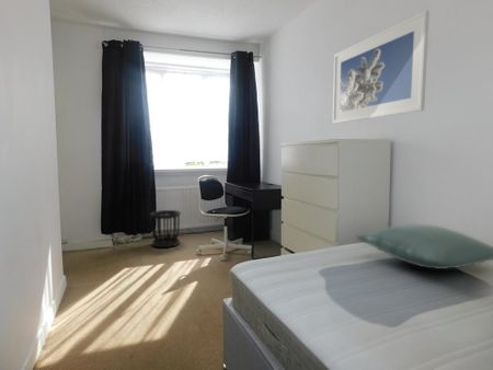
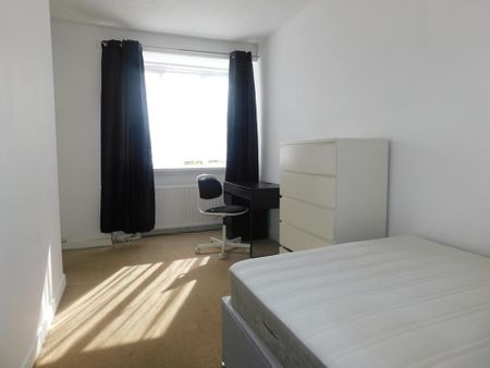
- wastebasket [149,209,182,248]
- pillow [355,223,493,270]
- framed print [332,9,431,125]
